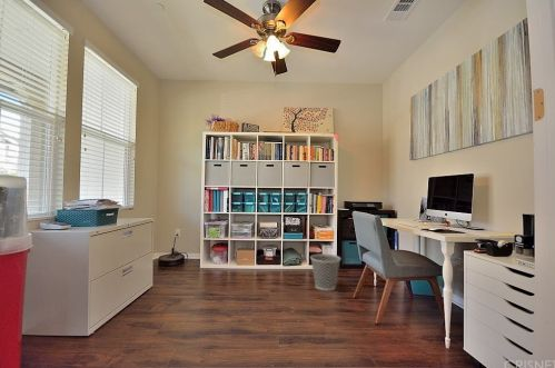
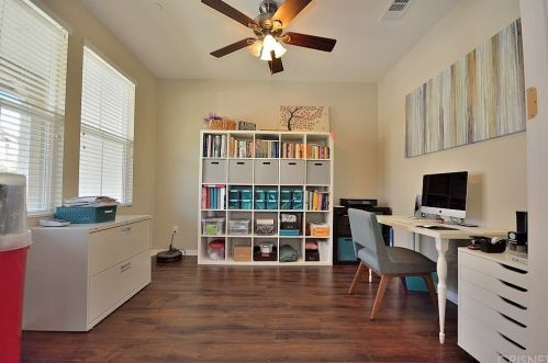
- wastebasket [309,252,341,292]
